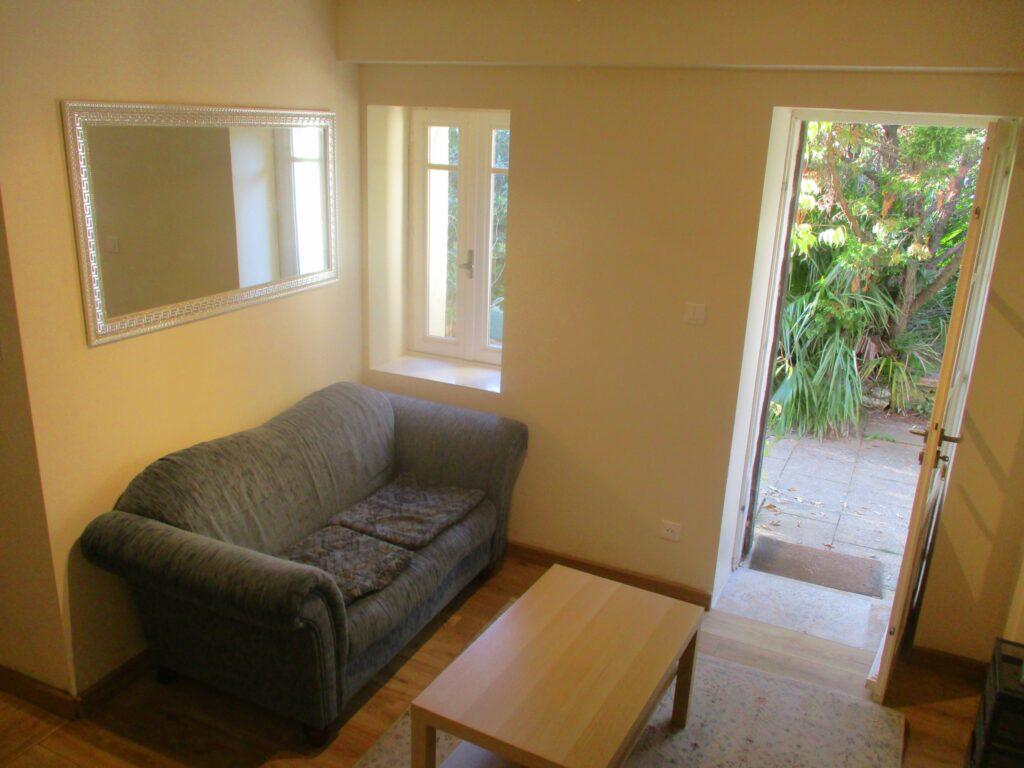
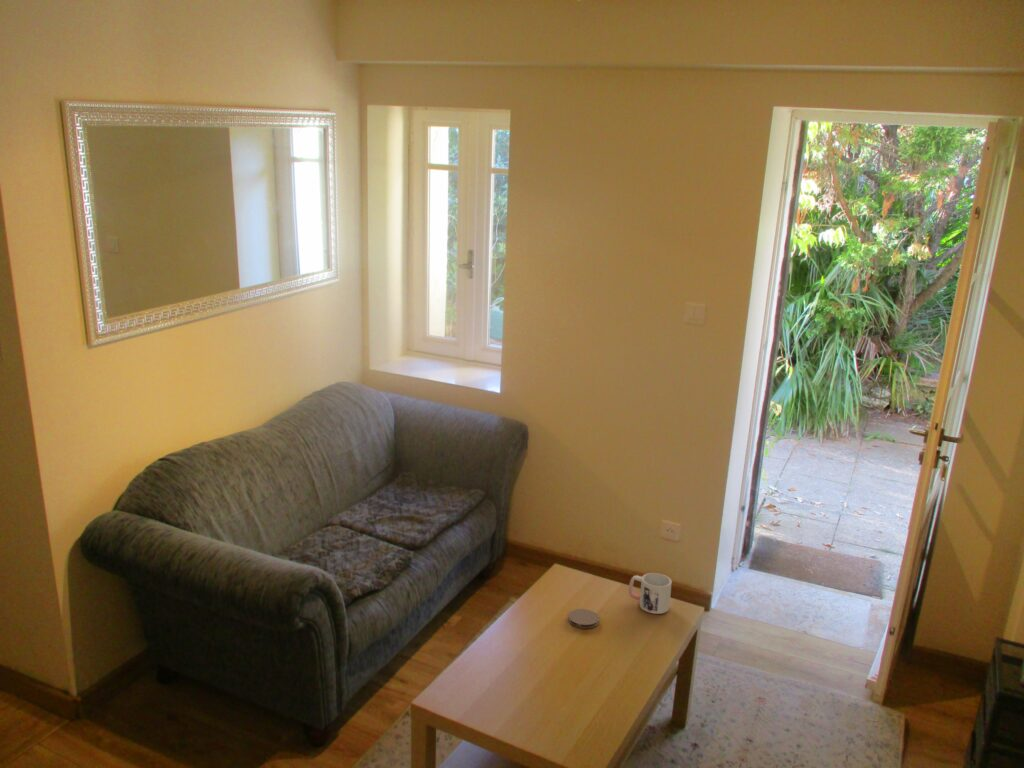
+ coaster [567,608,600,630]
+ mug [628,572,673,615]
